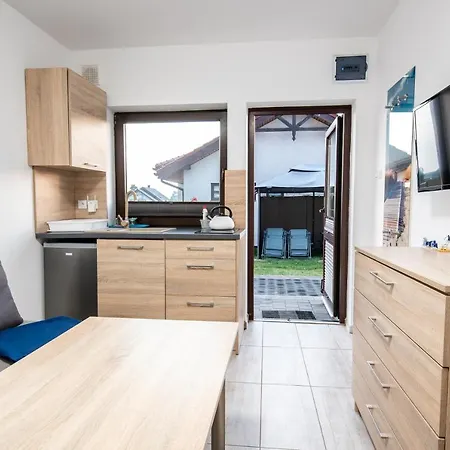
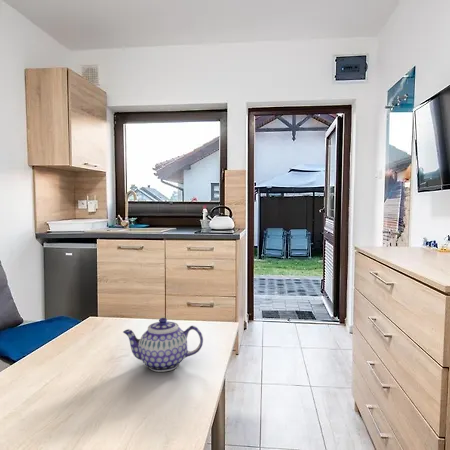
+ teapot [122,317,204,373]
